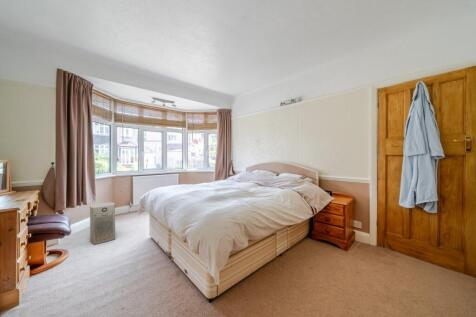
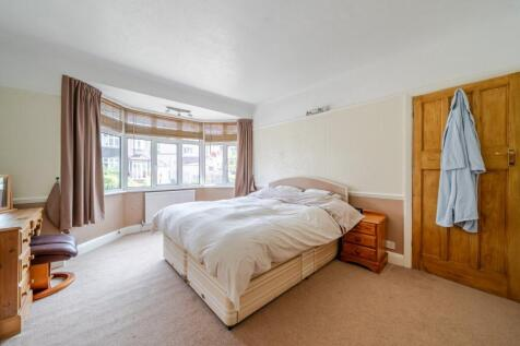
- fan [89,201,116,246]
